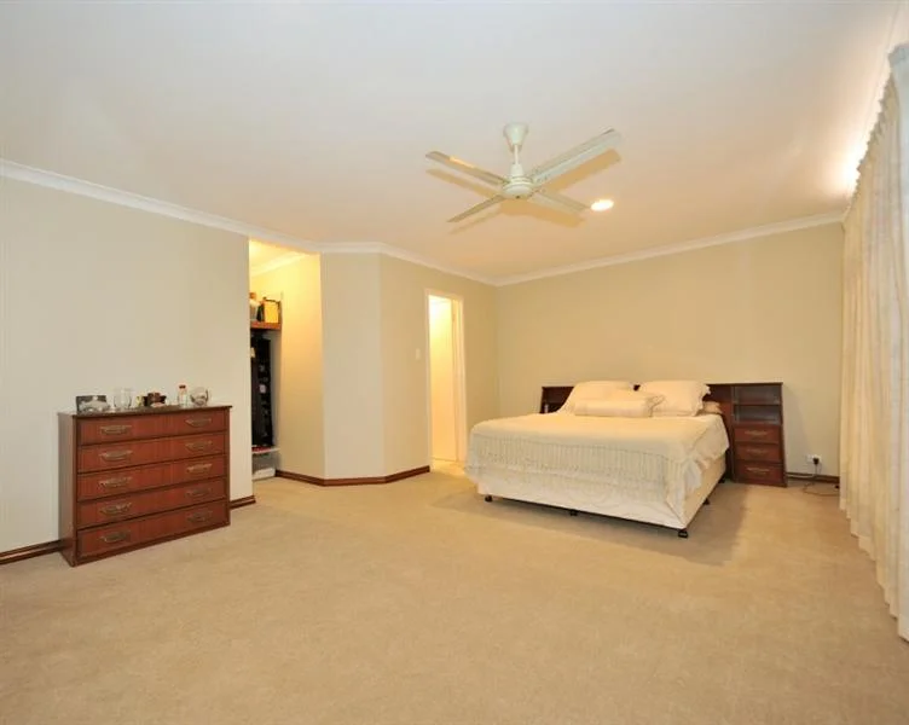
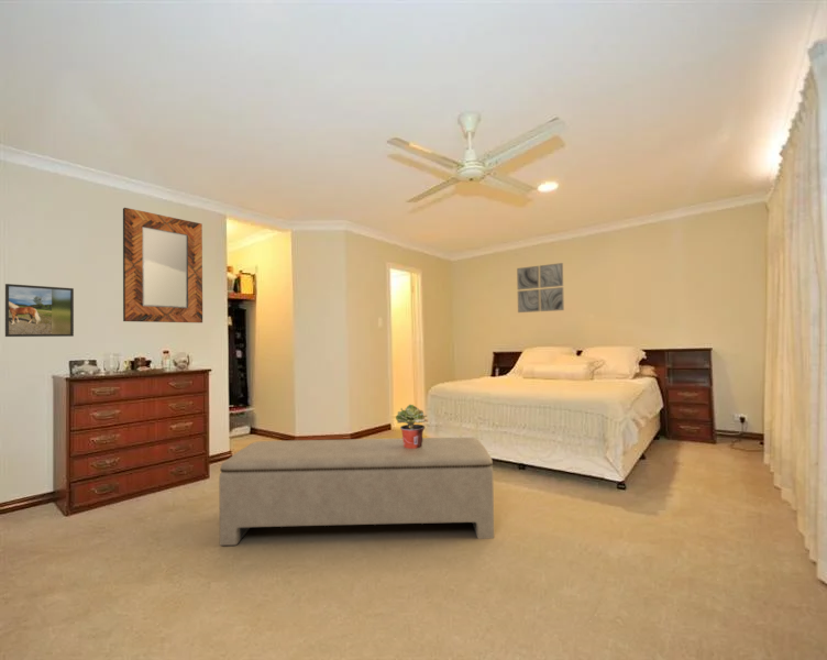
+ wall art [516,262,565,314]
+ bench [218,437,495,547]
+ home mirror [122,207,203,323]
+ potted plant [395,404,429,449]
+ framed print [4,283,75,338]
